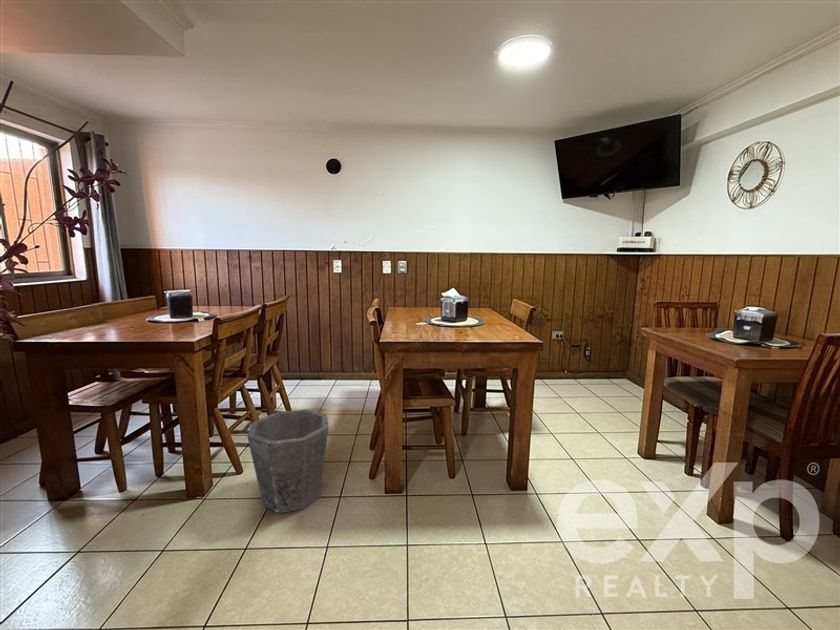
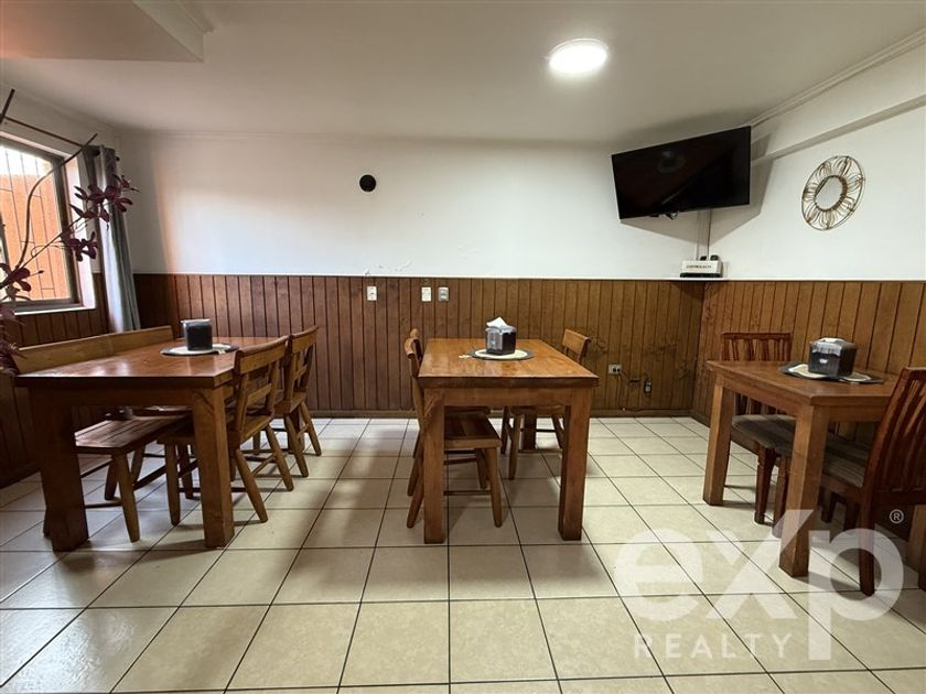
- waste bin [246,408,329,514]
